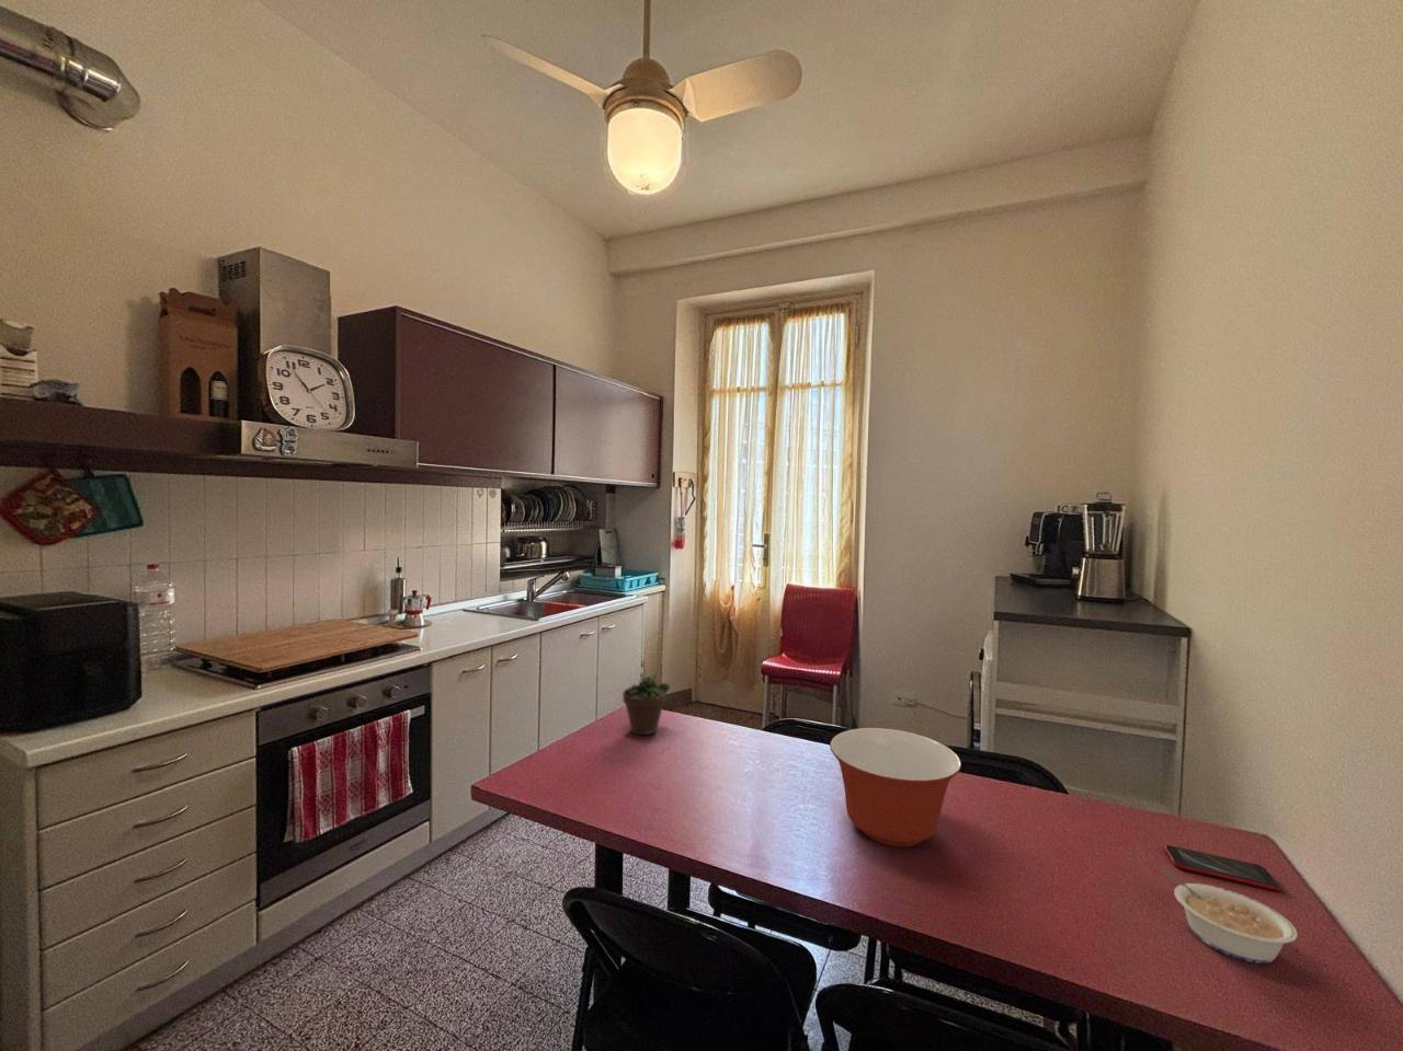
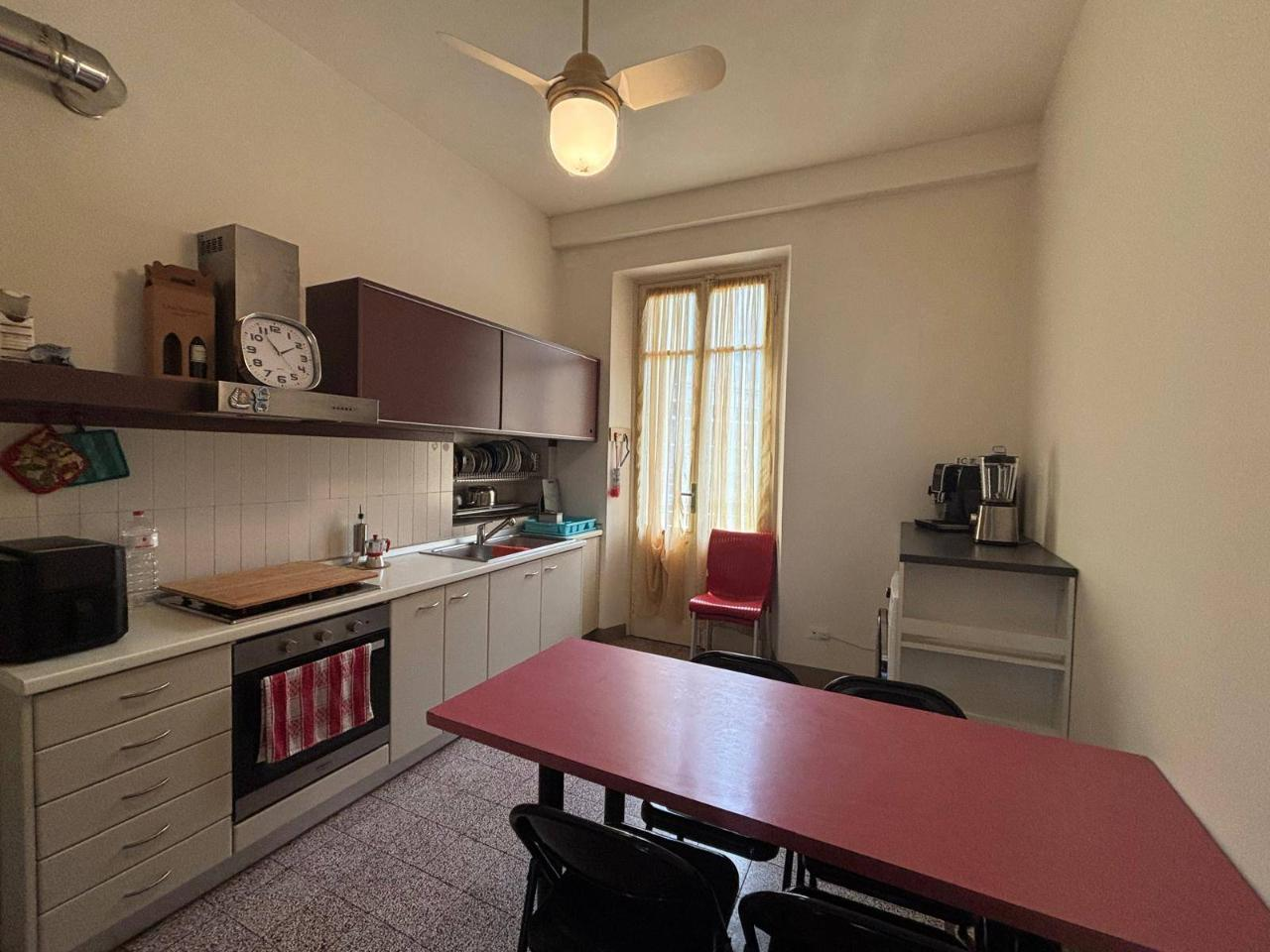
- legume [1161,866,1299,965]
- succulent plant [622,658,672,735]
- smartphone [1164,845,1281,891]
- mixing bowl [829,726,962,848]
